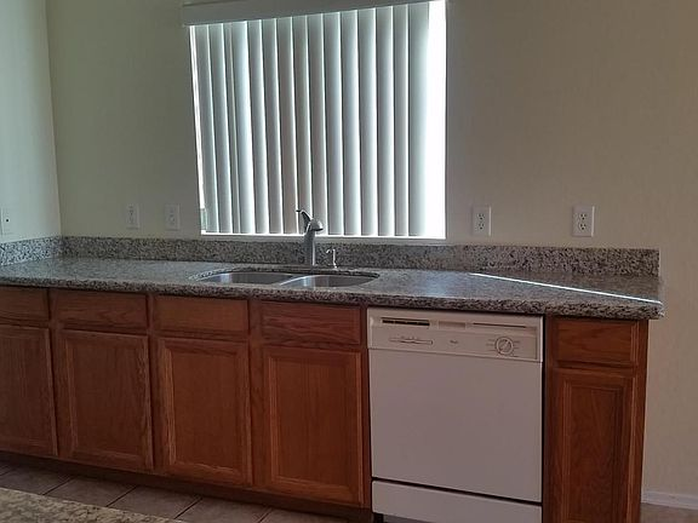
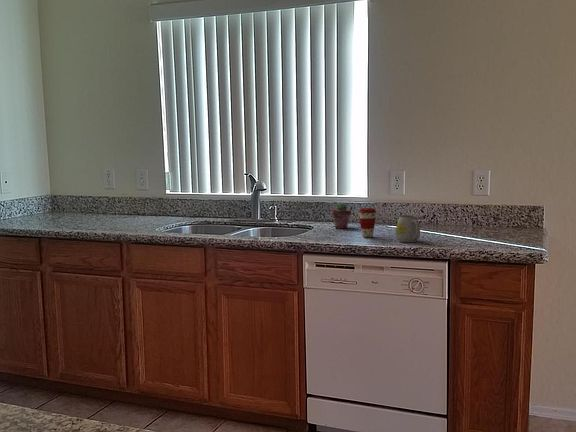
+ mug [395,214,421,243]
+ coffee cup [358,207,377,238]
+ potted succulent [331,201,352,230]
